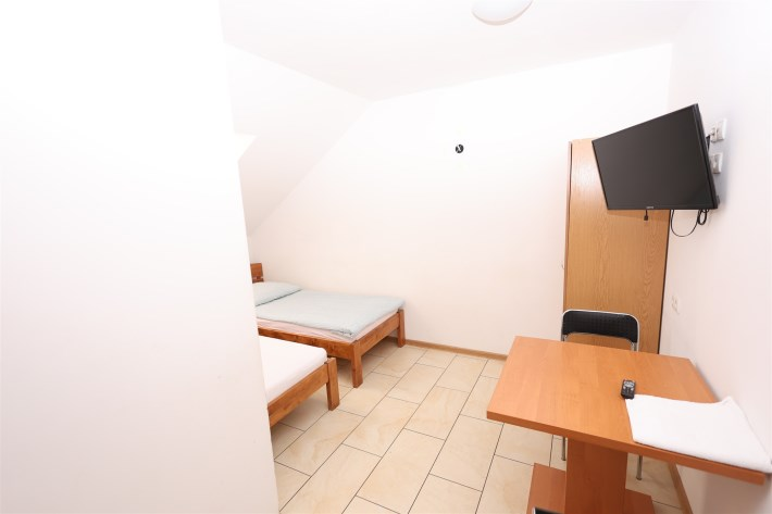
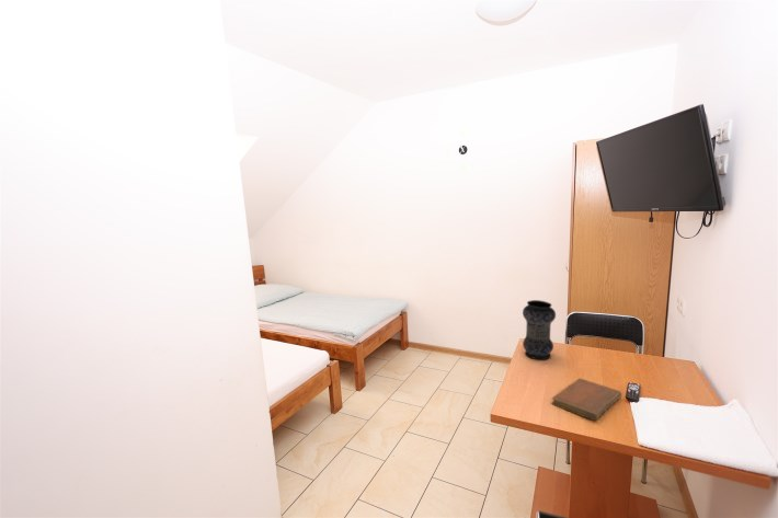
+ vase [522,299,557,360]
+ notebook [550,378,622,422]
